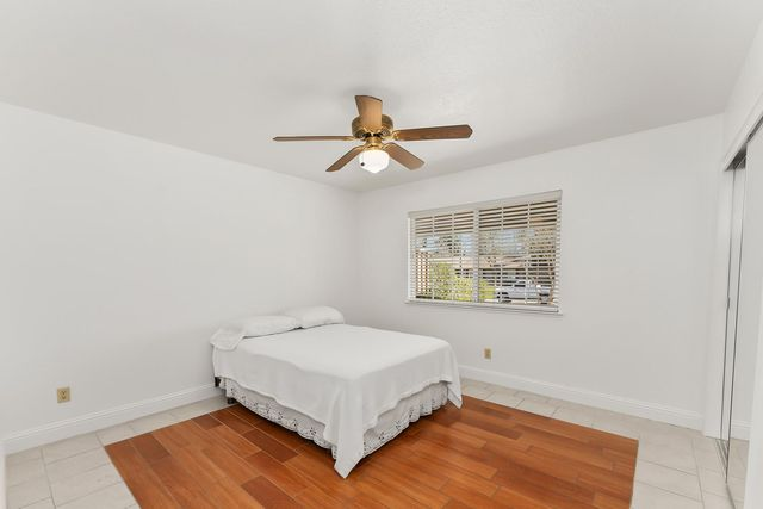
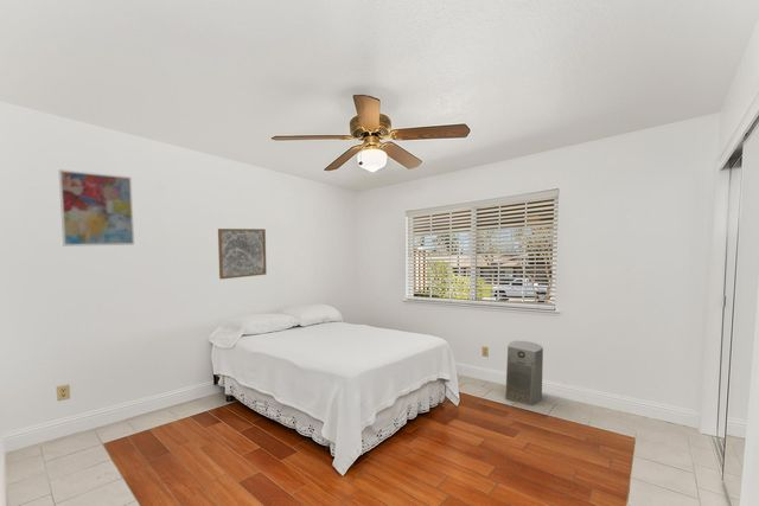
+ wall art [217,228,268,280]
+ fan [504,340,544,406]
+ wall art [58,168,135,248]
